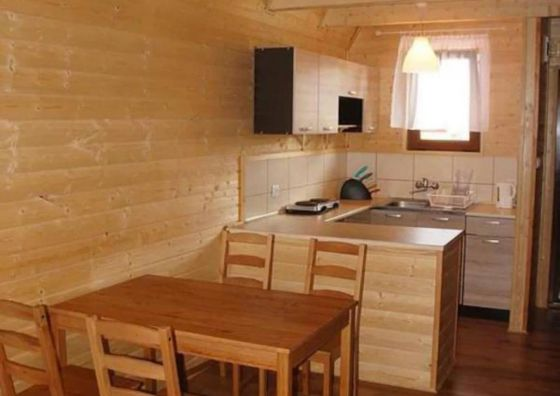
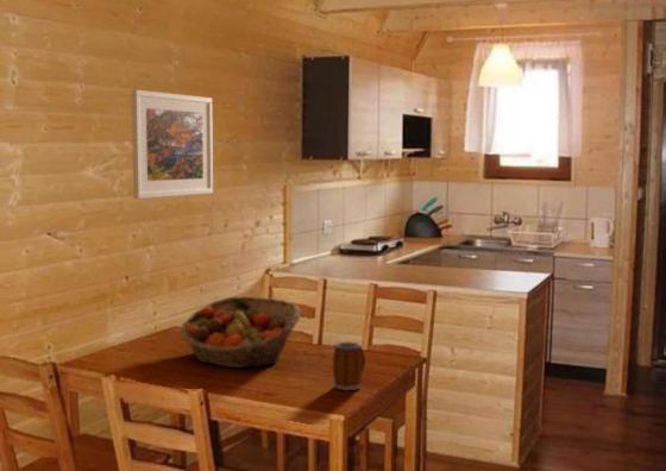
+ mug [332,341,366,391]
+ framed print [131,88,214,200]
+ fruit basket [178,295,302,369]
